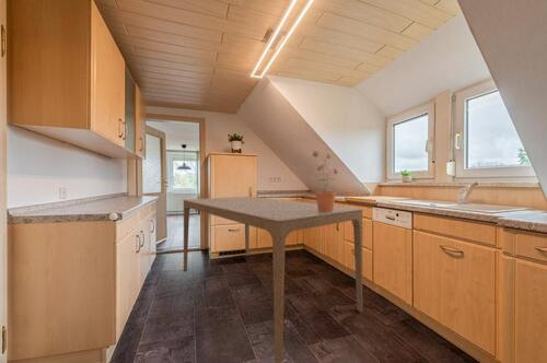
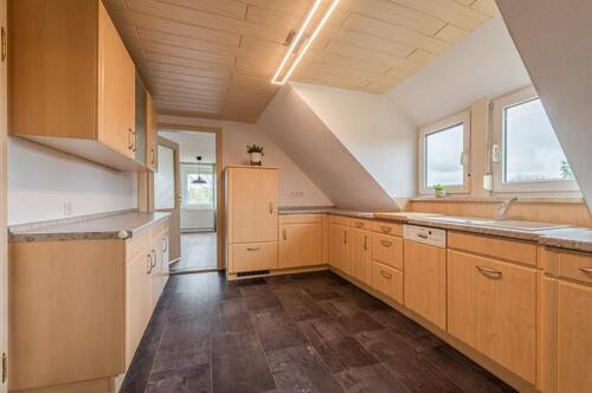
- potted plant [310,150,339,212]
- dining table [183,196,363,363]
